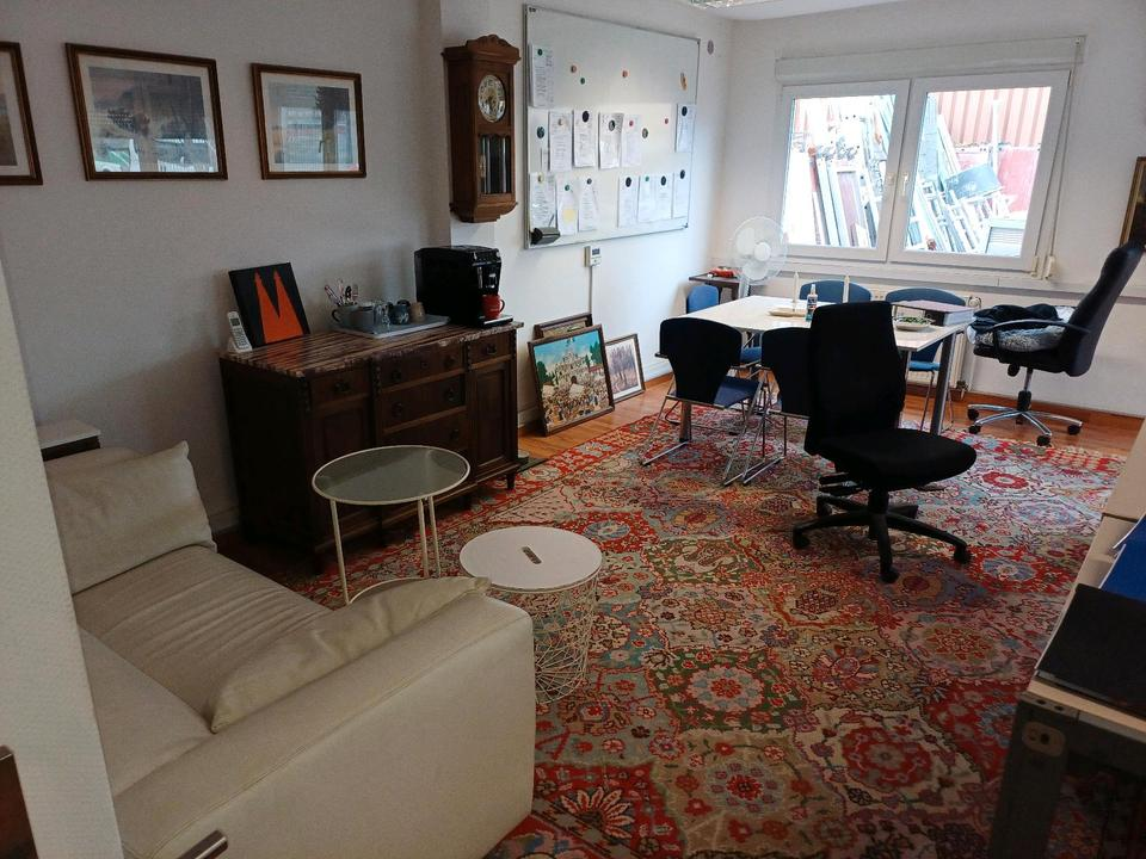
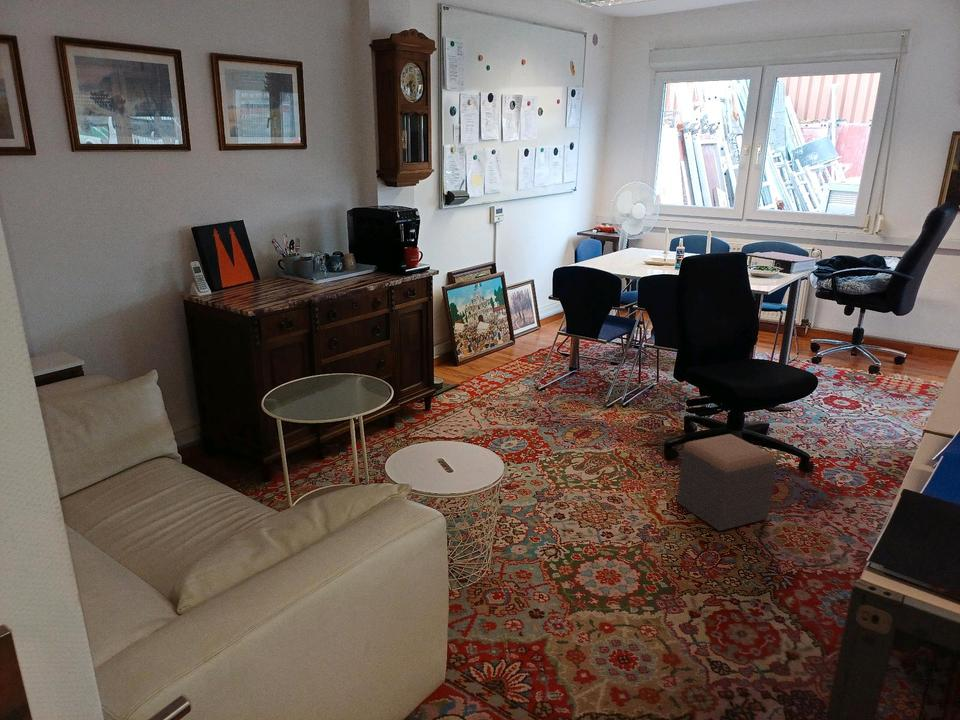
+ footstool [676,433,777,532]
